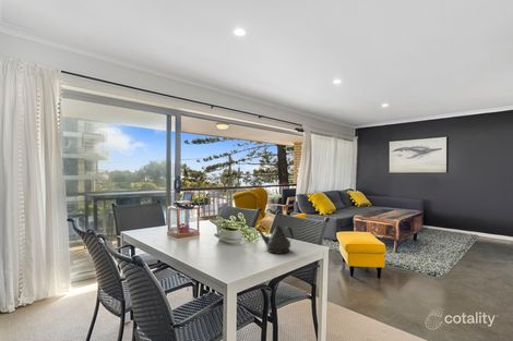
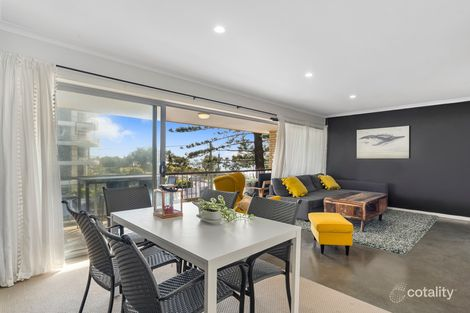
- teapot [253,226,295,255]
